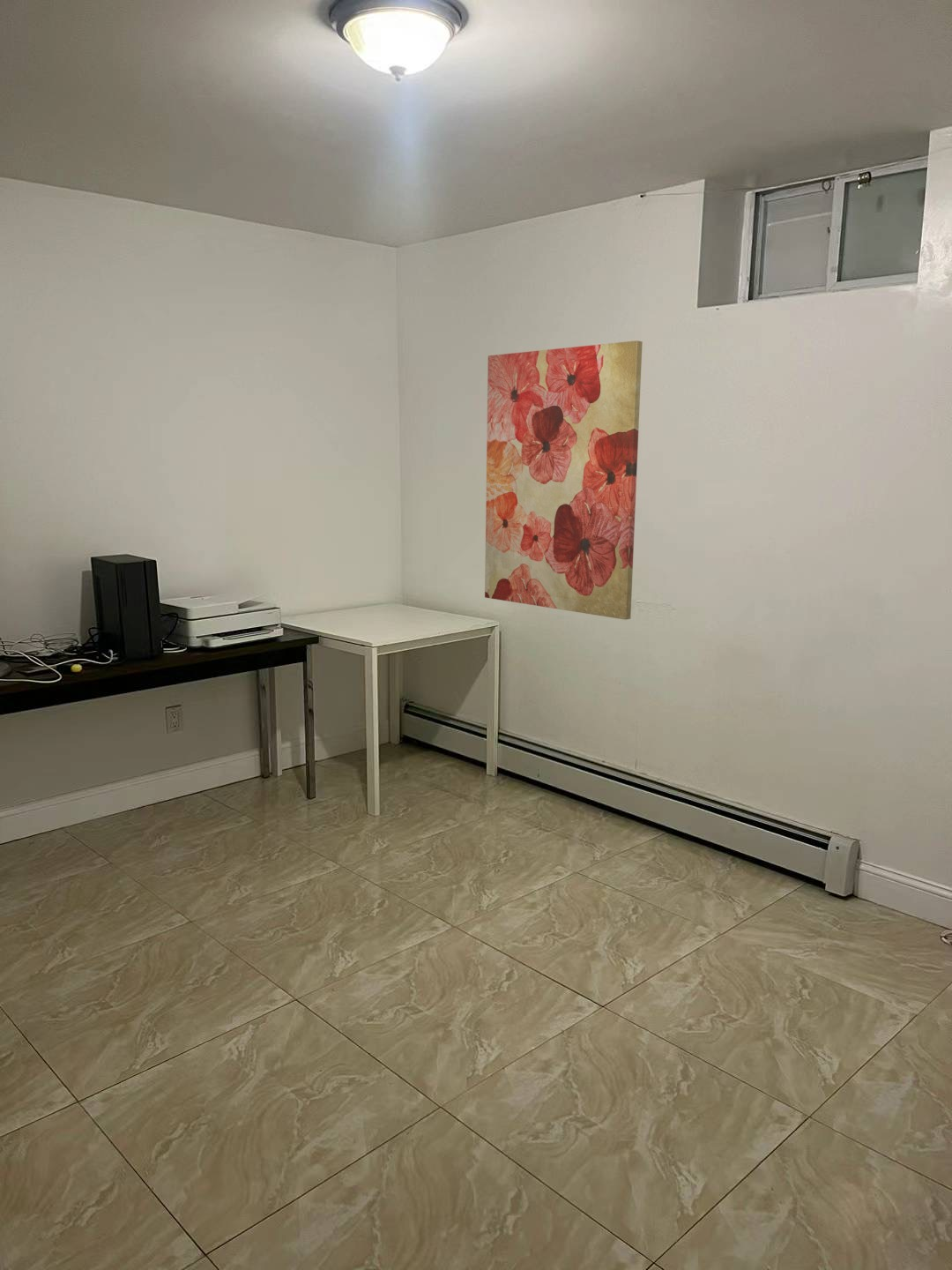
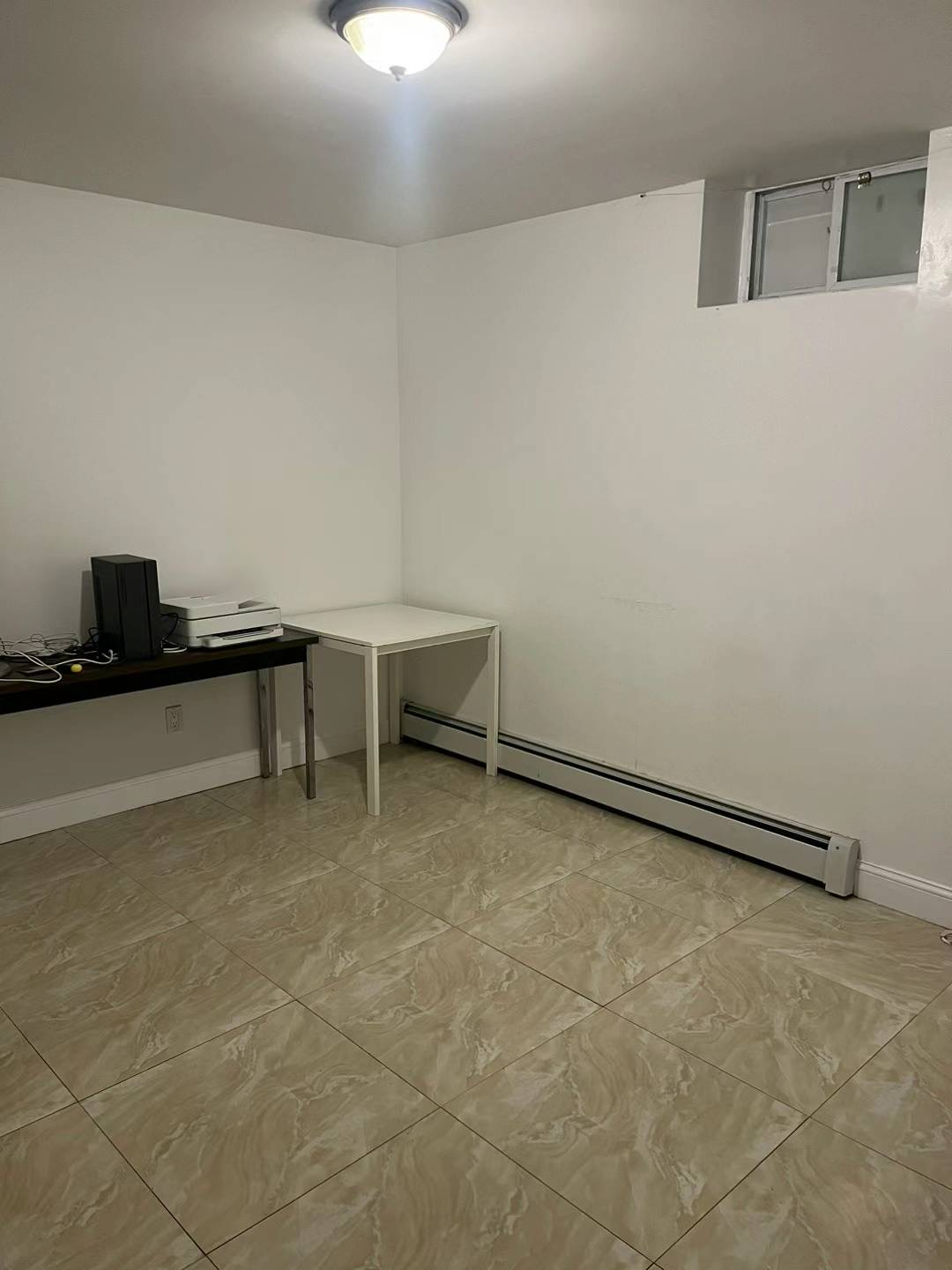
- wall art [484,340,643,621]
